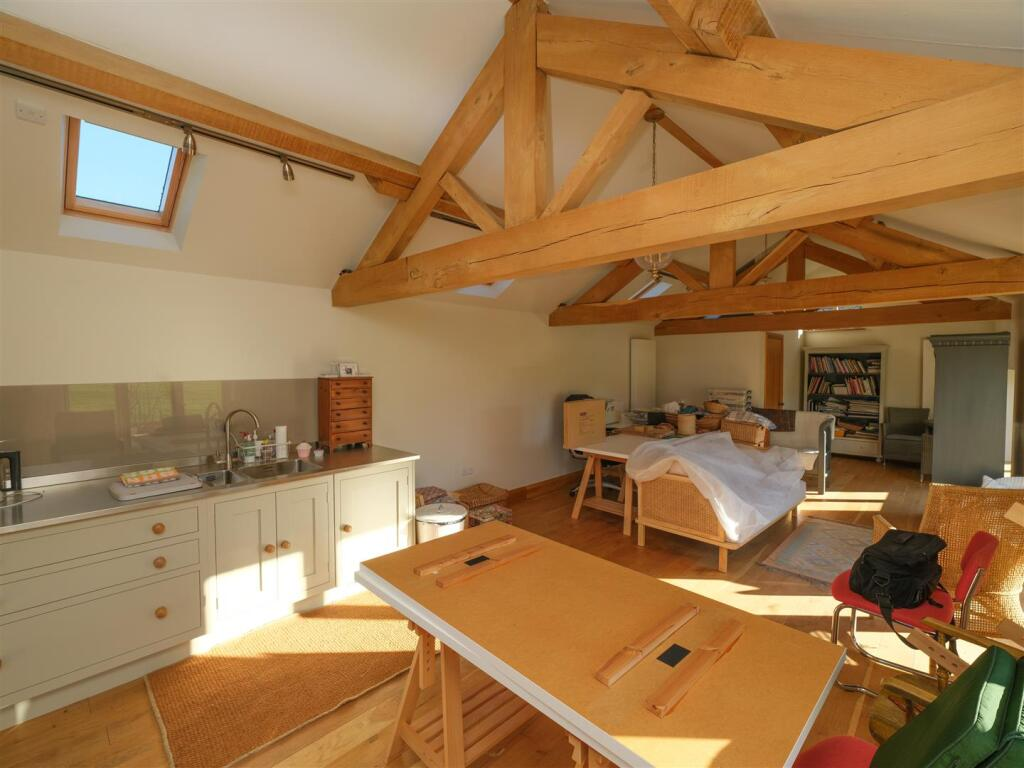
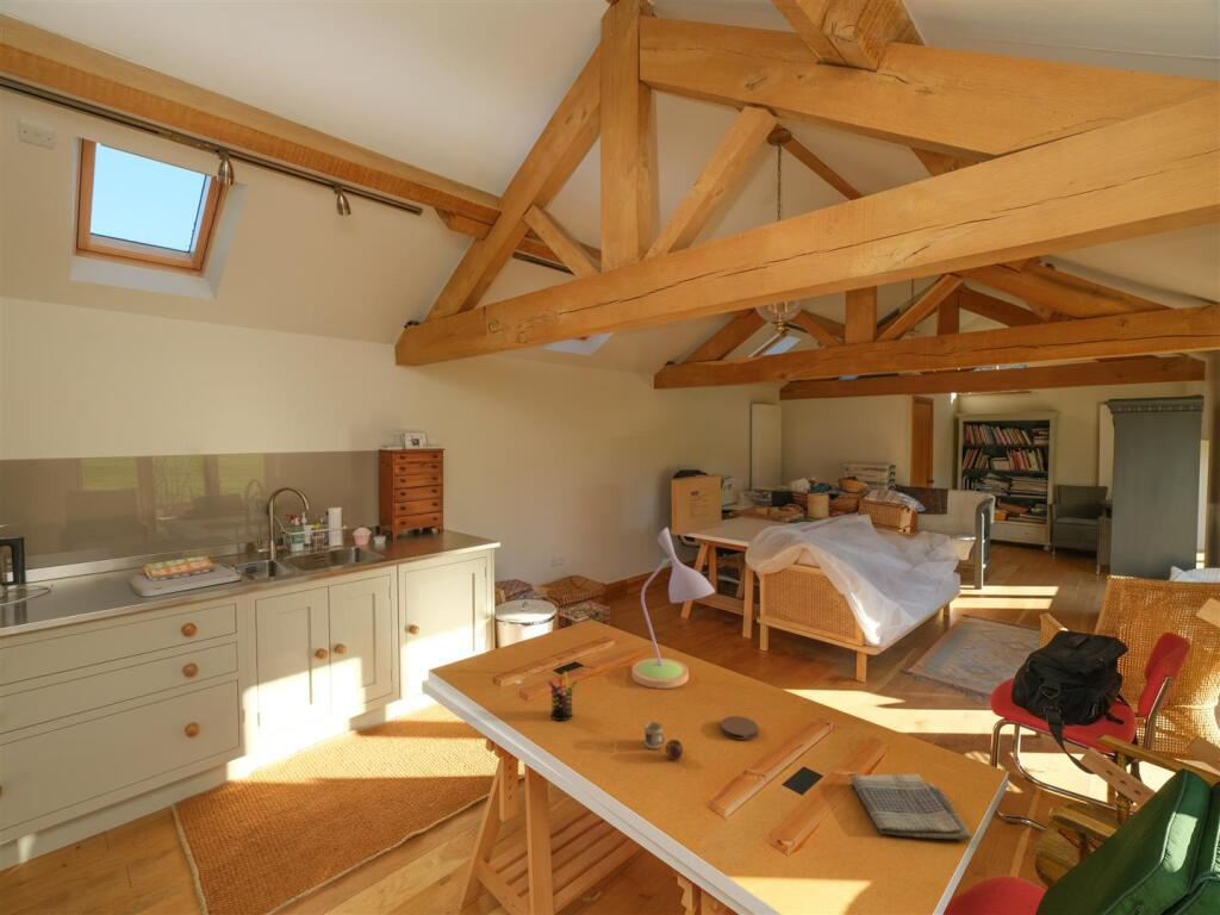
+ pen holder [547,671,579,722]
+ mug [643,721,684,761]
+ desk lamp [630,527,716,690]
+ coaster [720,715,759,741]
+ dish towel [848,773,972,841]
